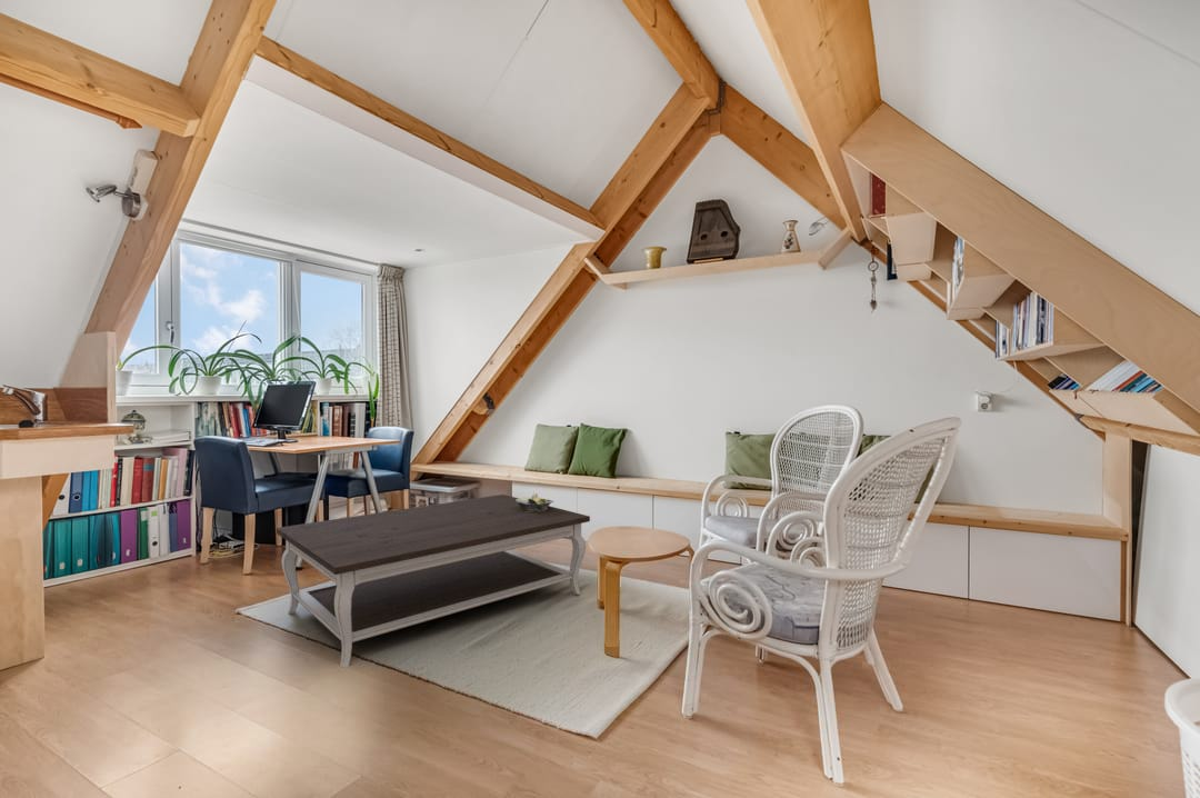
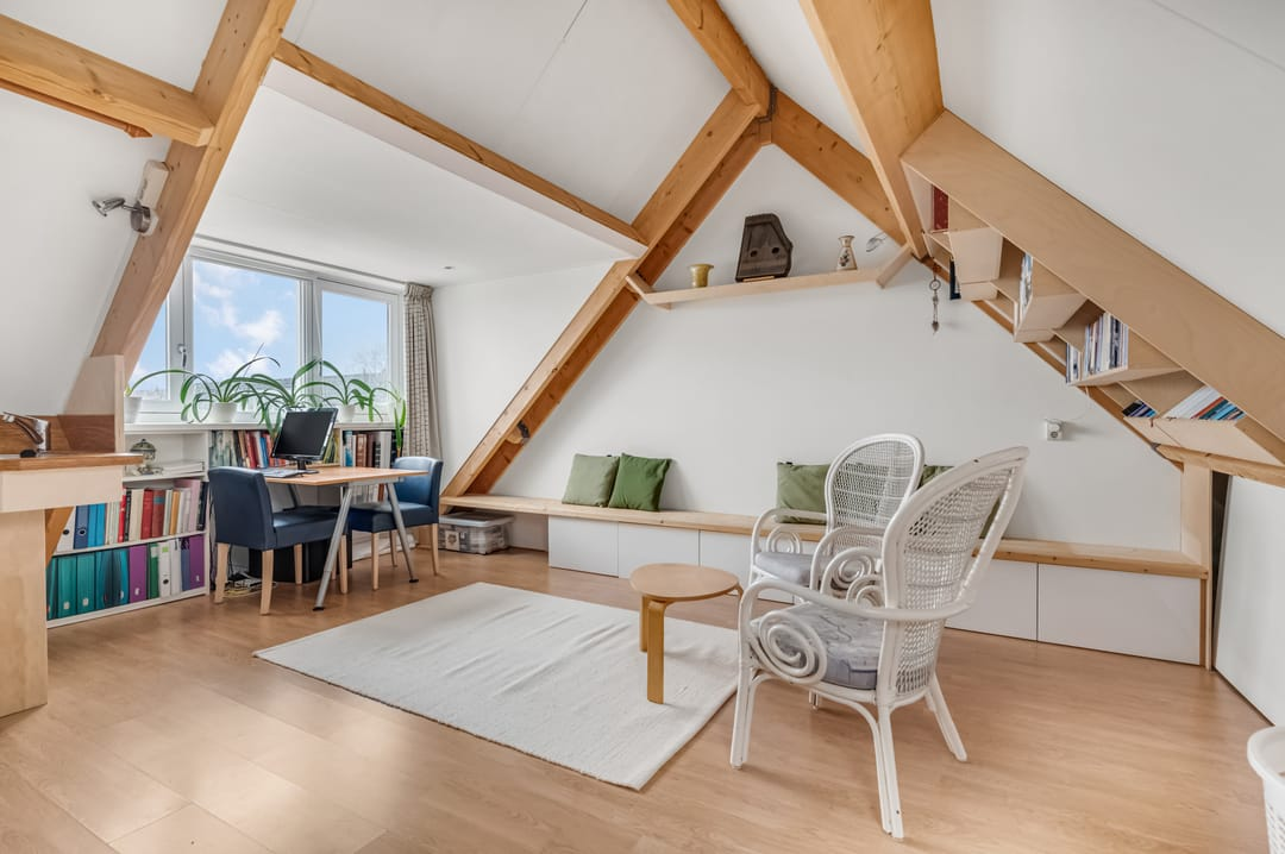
- coffee table [276,493,591,669]
- decorative bowl [516,491,554,512]
